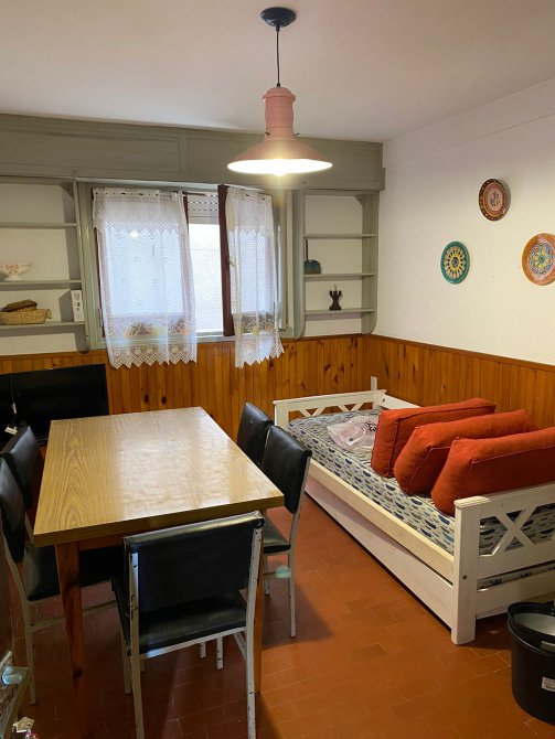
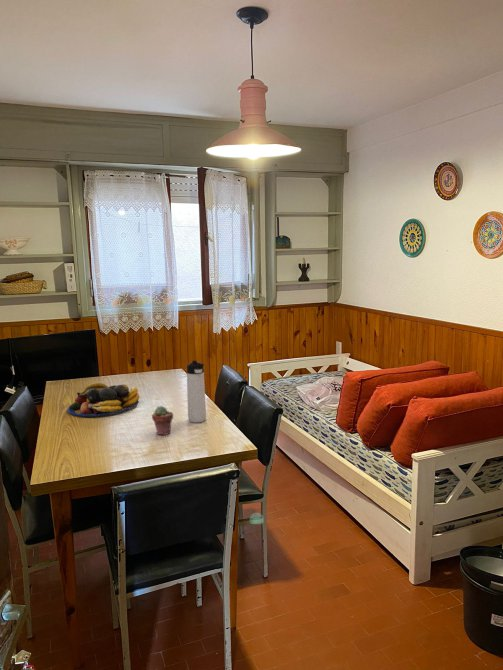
+ thermos bottle [186,360,207,424]
+ fruit bowl [67,382,140,418]
+ potted succulent [151,405,174,436]
